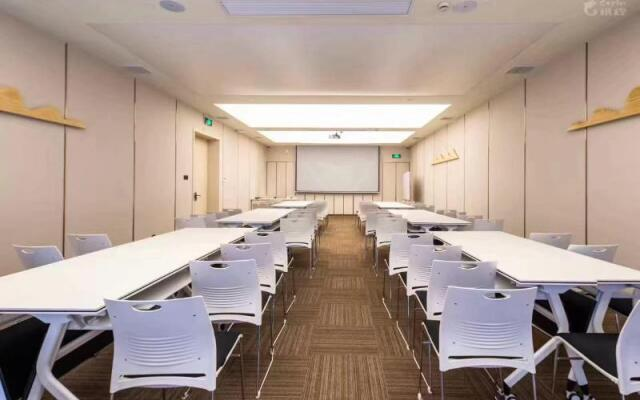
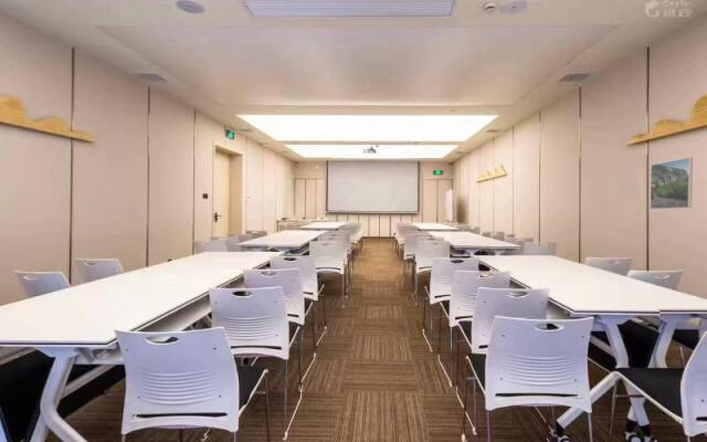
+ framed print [650,156,694,210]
